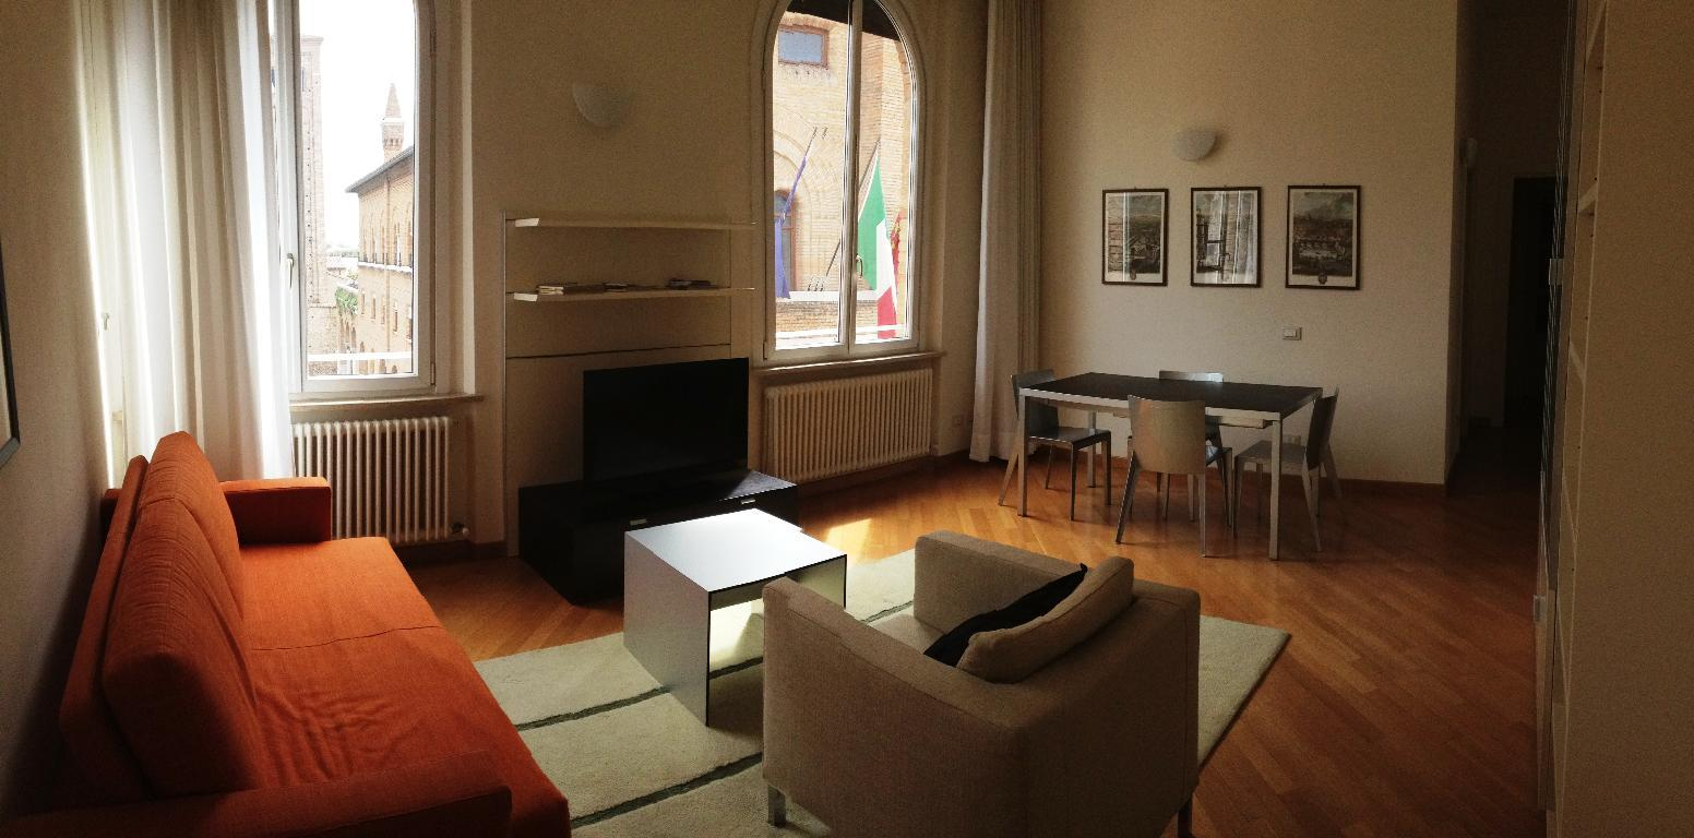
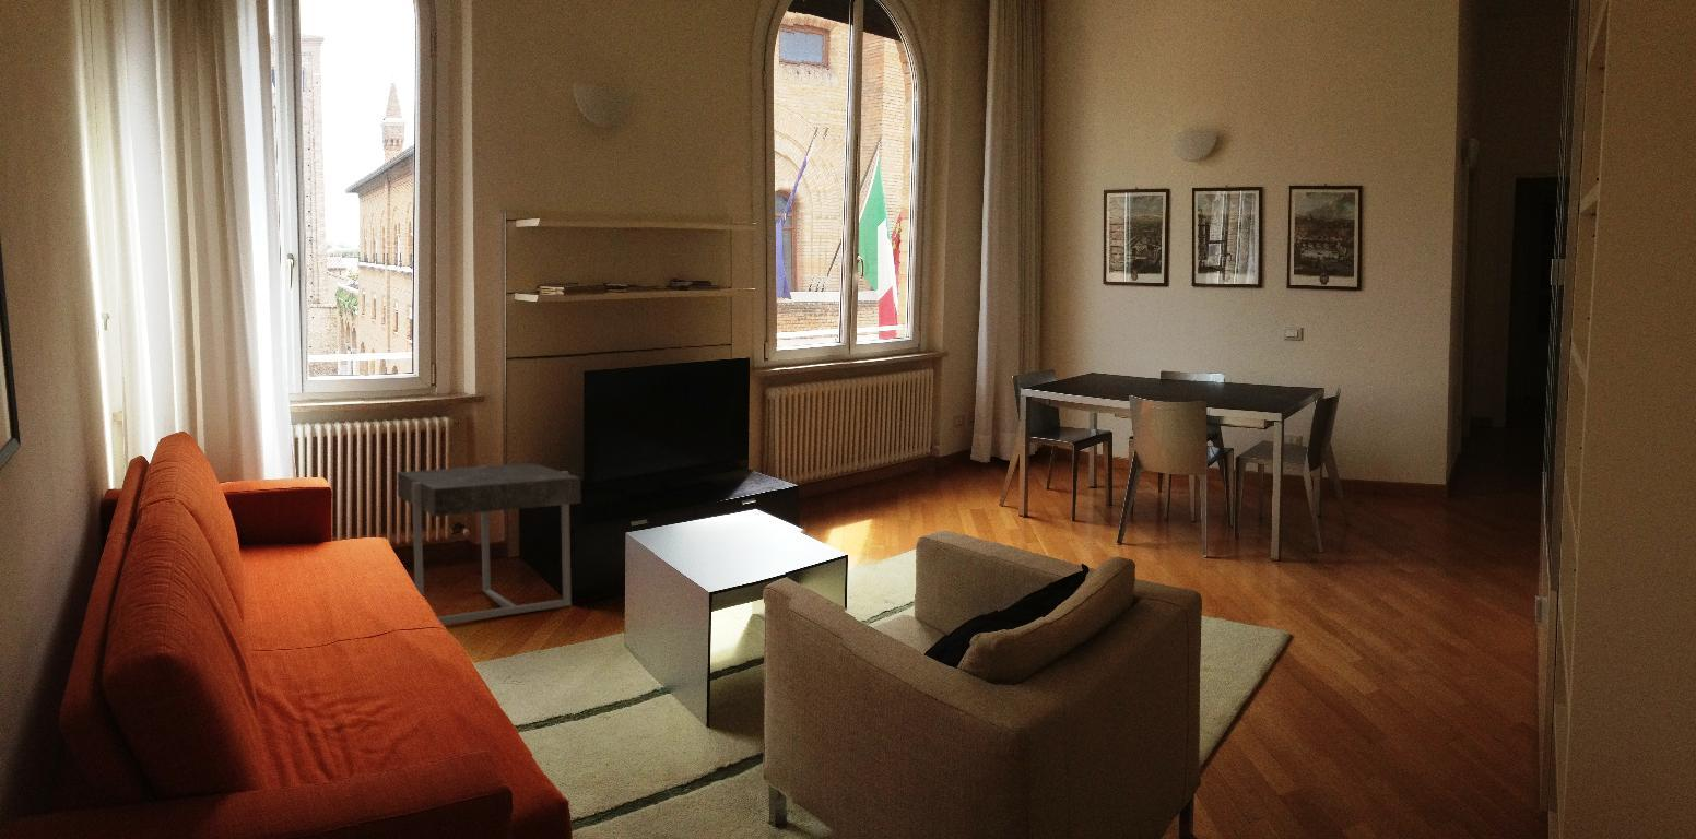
+ side table [396,462,582,626]
